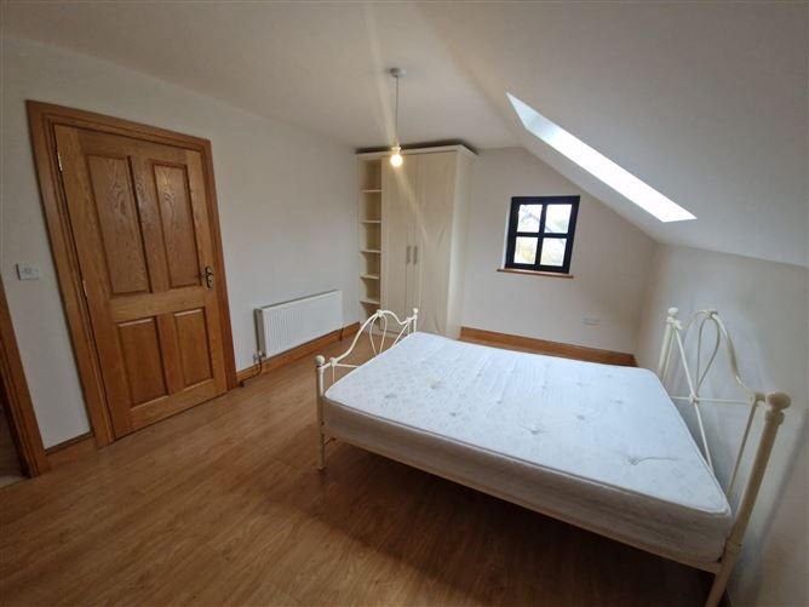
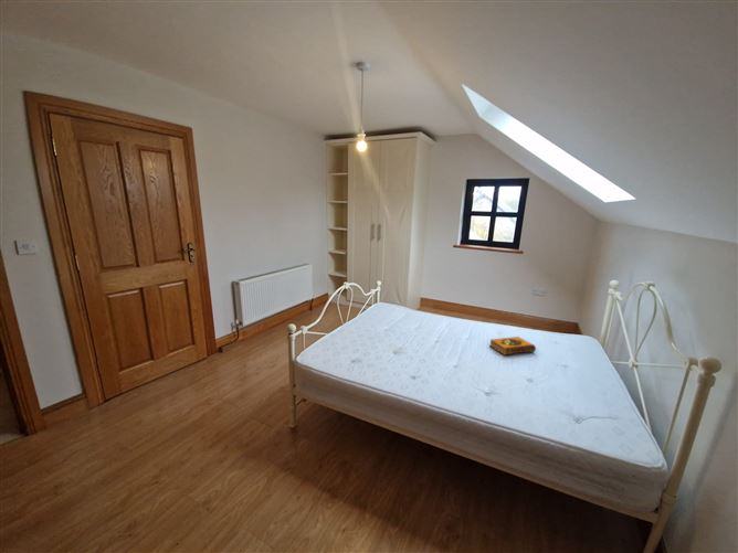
+ hardback book [489,336,537,357]
